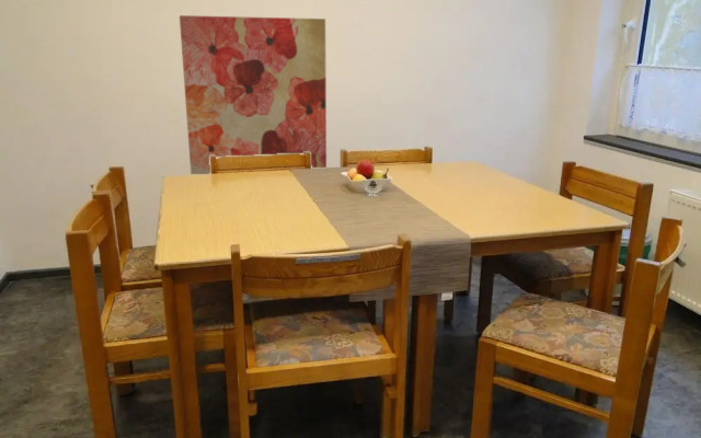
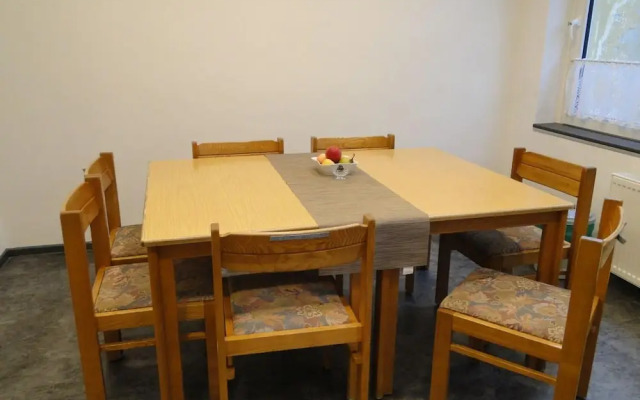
- wall art [179,14,327,175]
